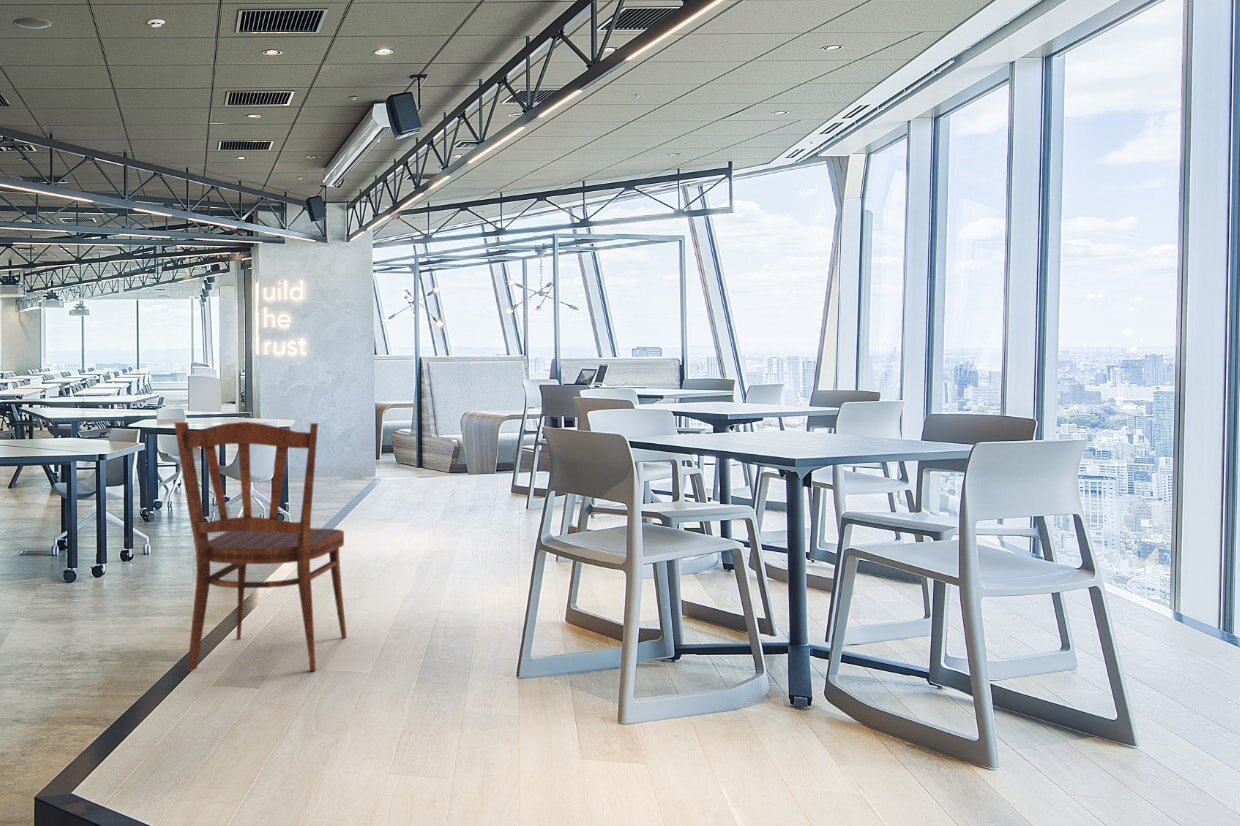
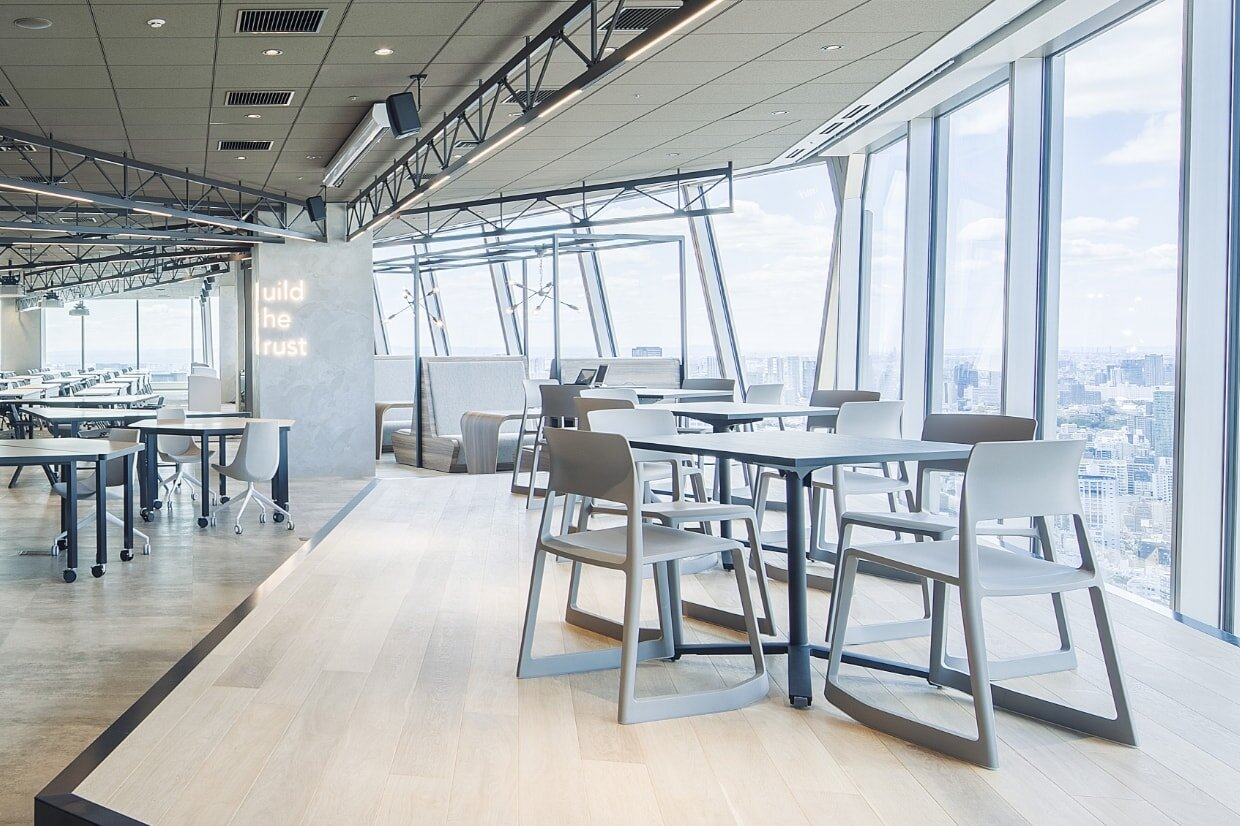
- dining chair [173,421,348,672]
